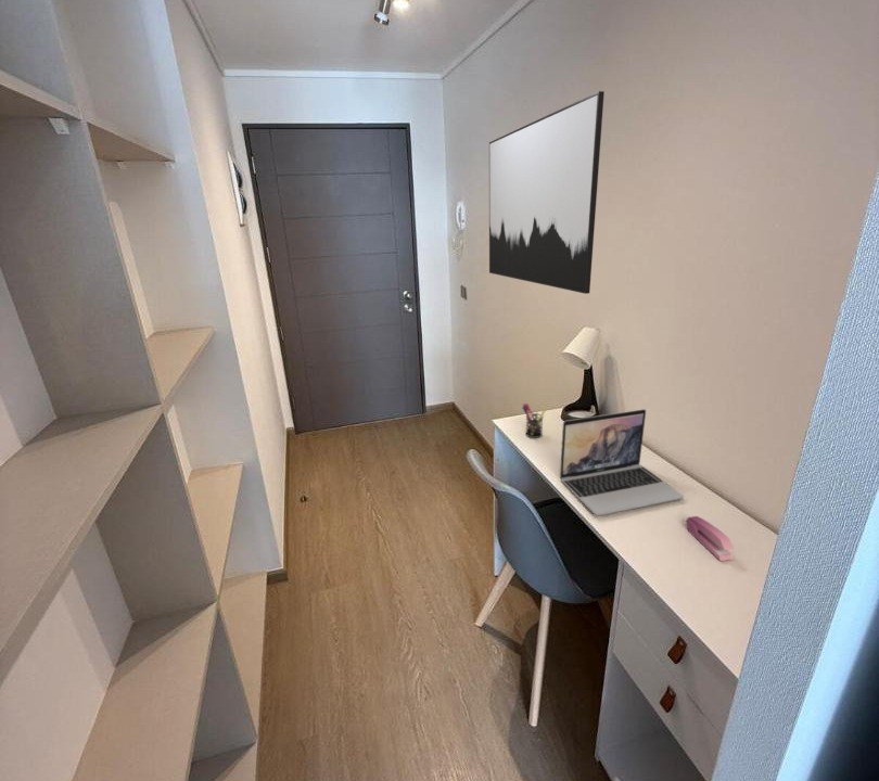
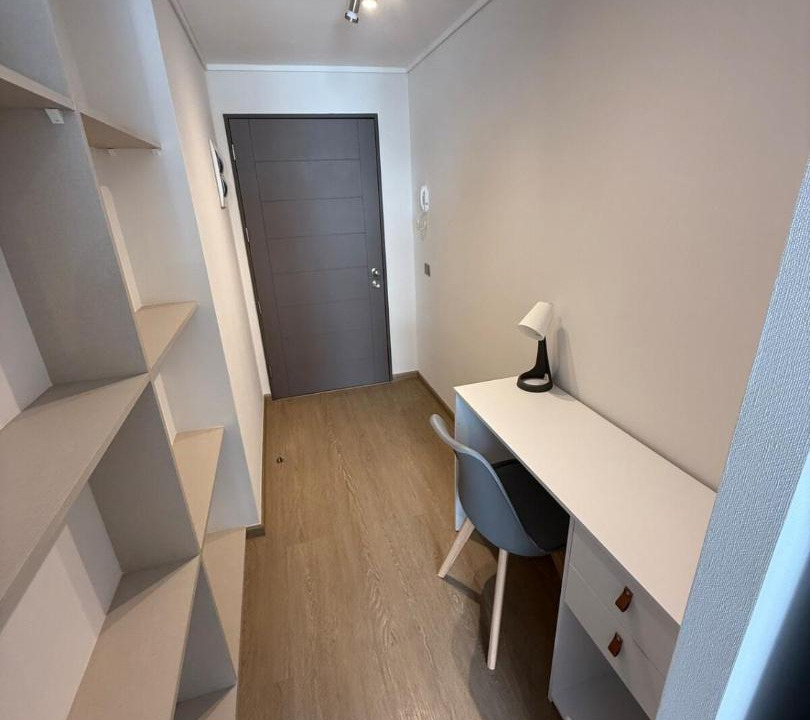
- wall art [488,90,606,295]
- pen holder [521,402,548,439]
- stapler [686,515,735,562]
- laptop [559,408,685,516]
